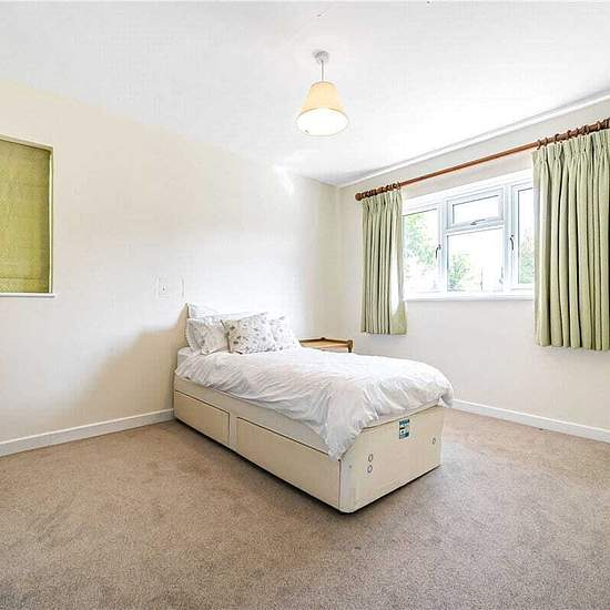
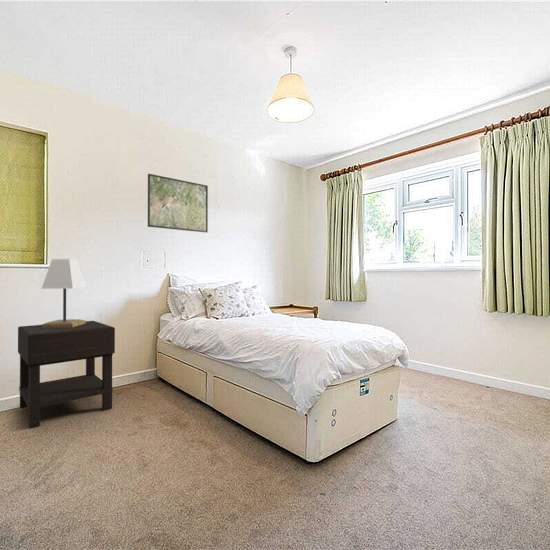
+ nightstand [17,320,116,429]
+ lamp [41,258,87,328]
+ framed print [147,173,209,234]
